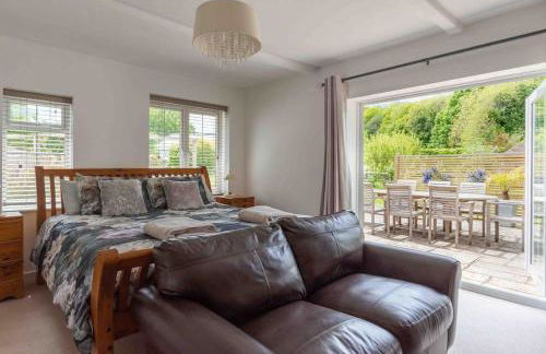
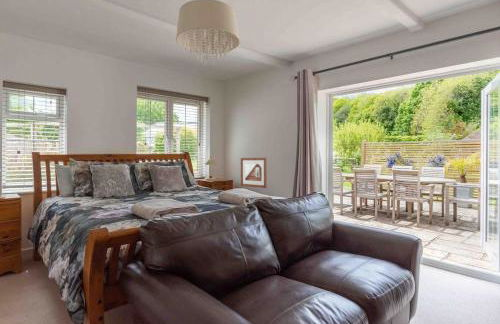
+ picture frame [240,157,268,189]
